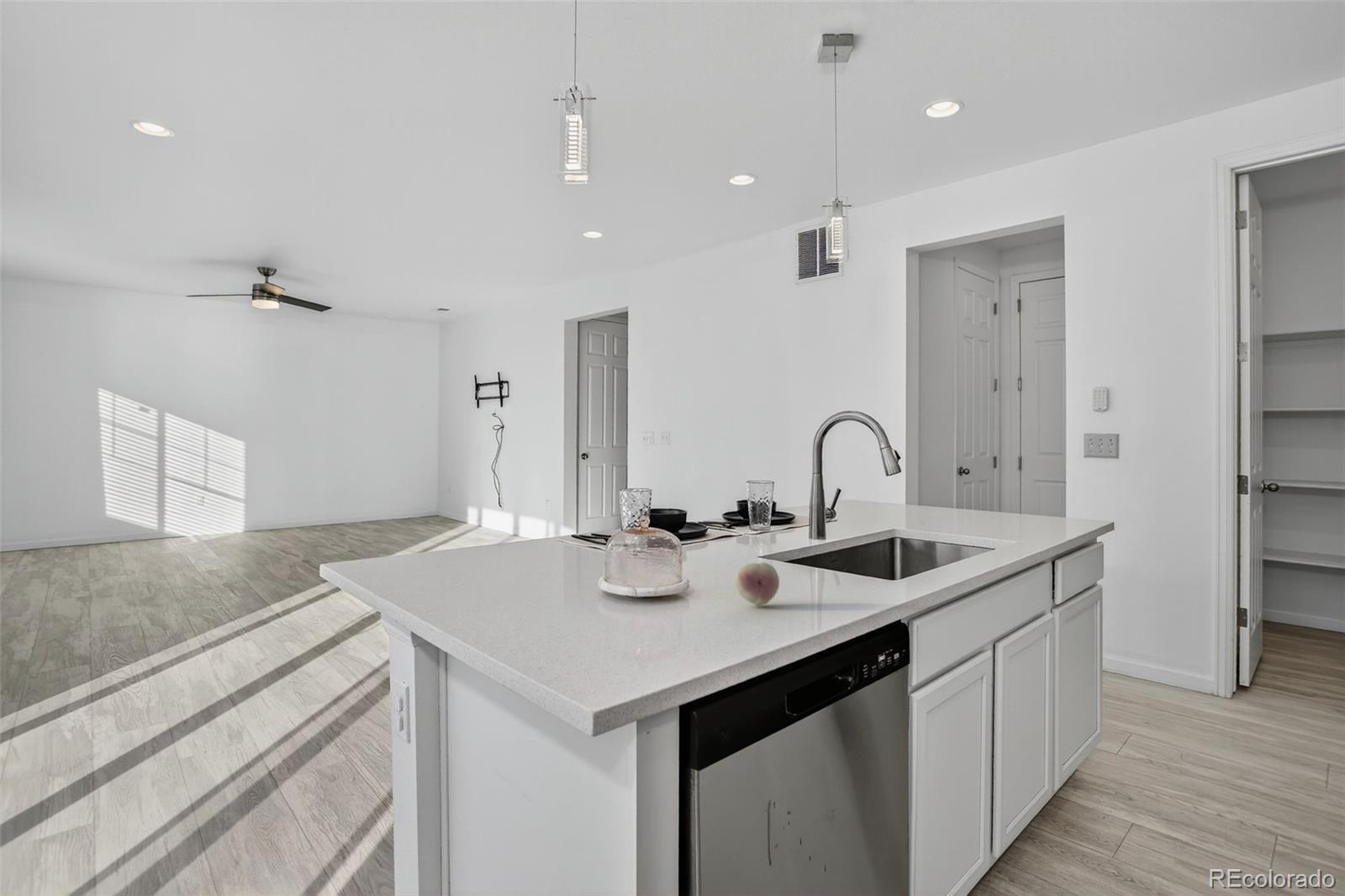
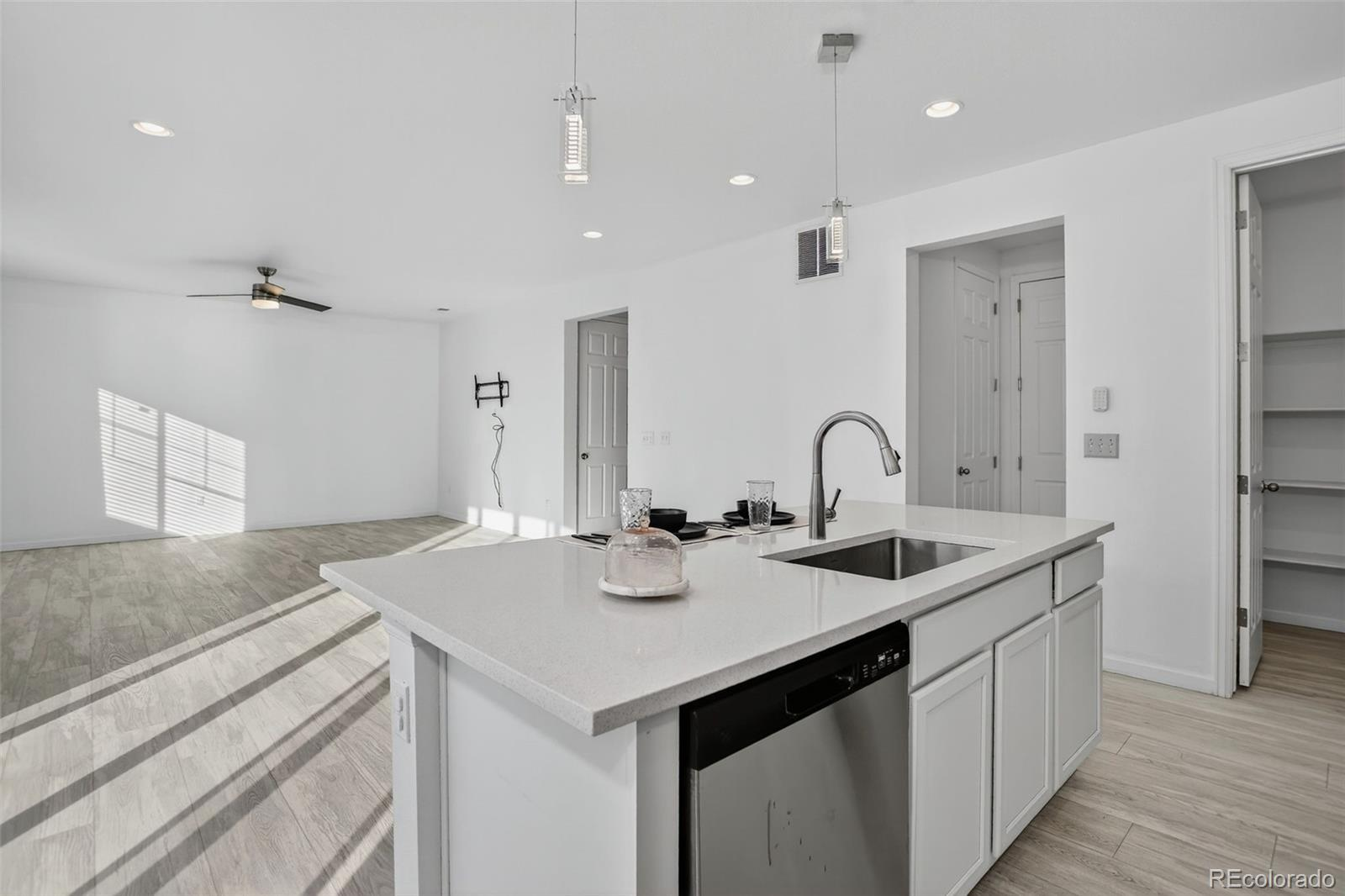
- fruit [734,561,780,607]
